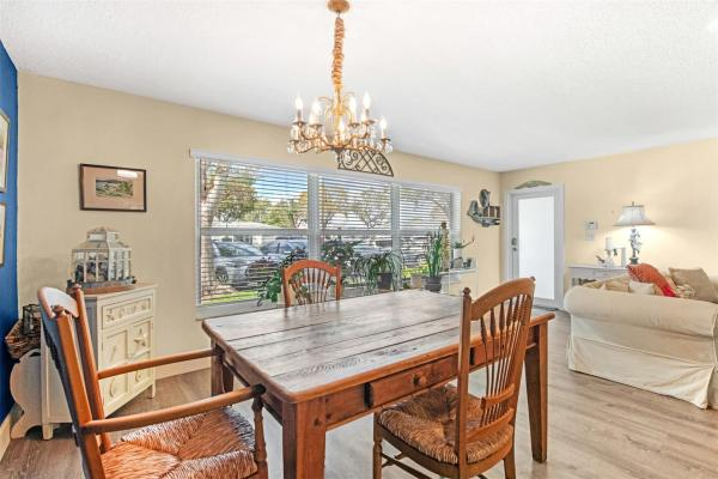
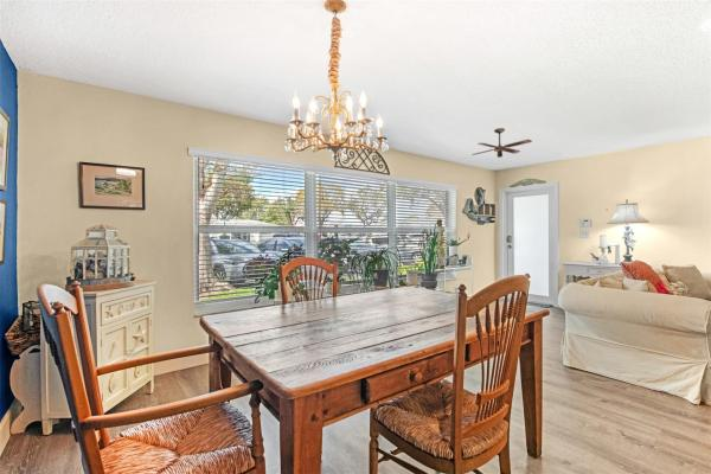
+ ceiling fan [470,127,533,159]
